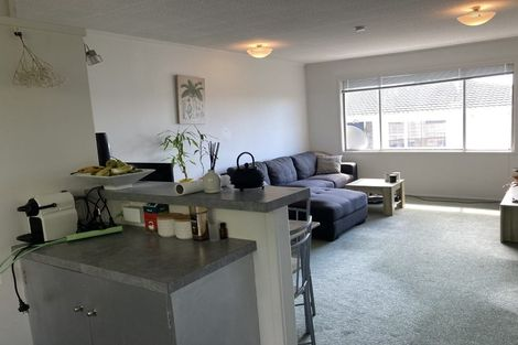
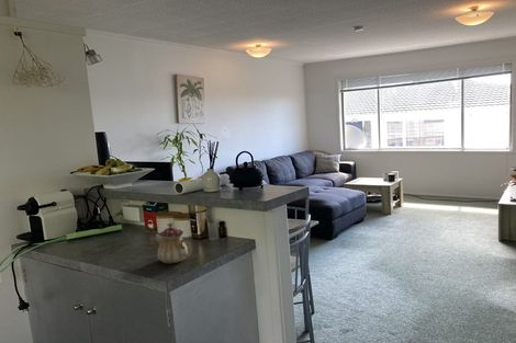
+ teapot [154,222,193,264]
